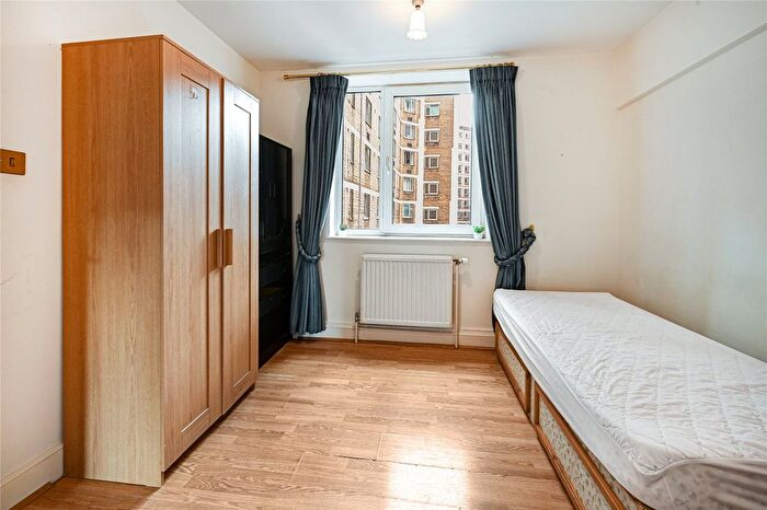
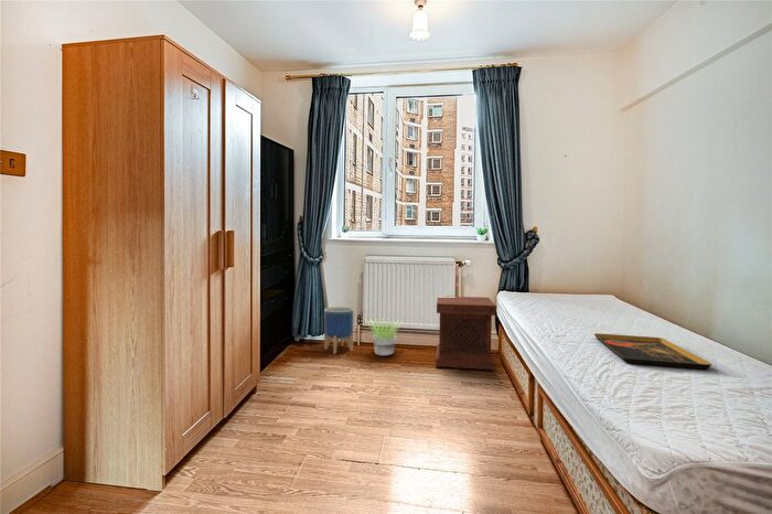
+ decorative tray [593,332,712,371]
+ potted plant [365,317,404,357]
+ planter [323,306,354,355]
+ side table [435,296,496,371]
